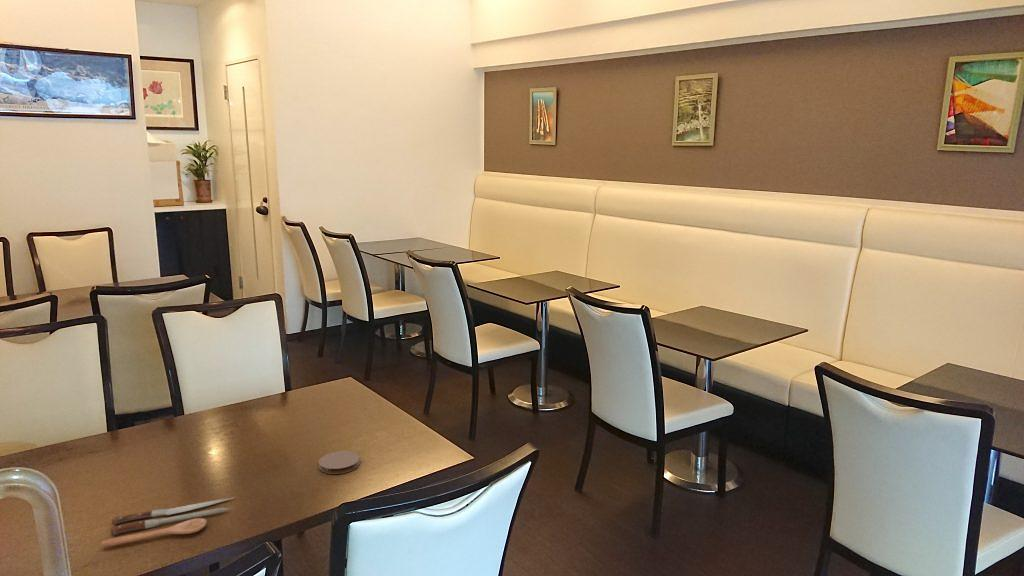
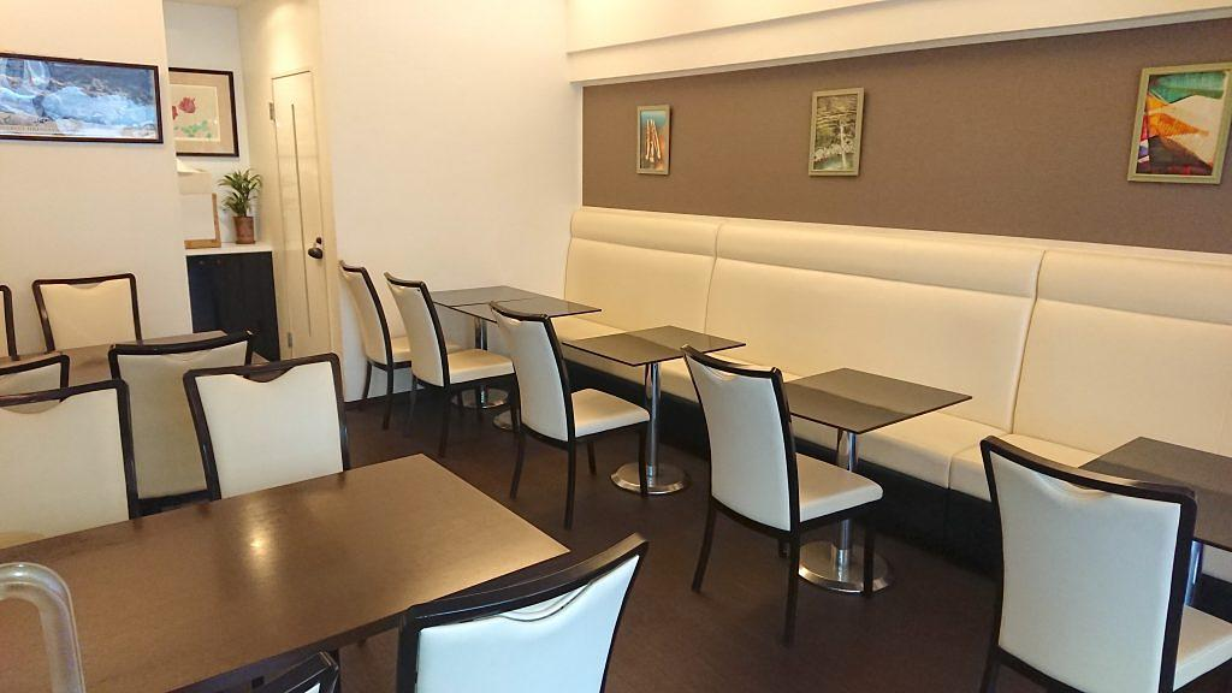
- spoon [100,496,236,547]
- coaster [318,450,361,475]
